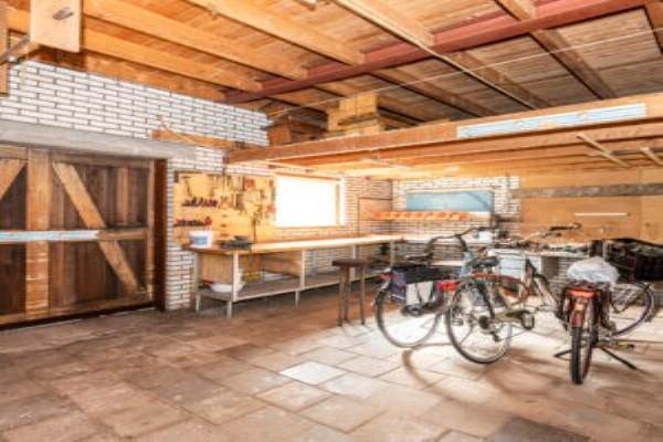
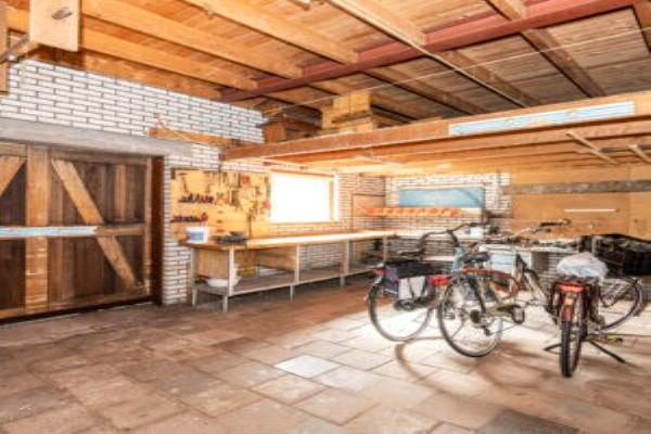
- stool [330,257,369,326]
